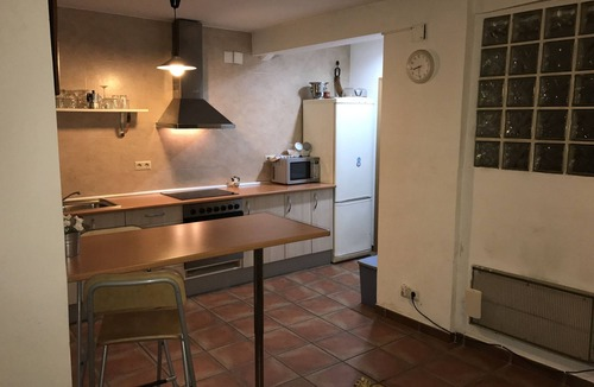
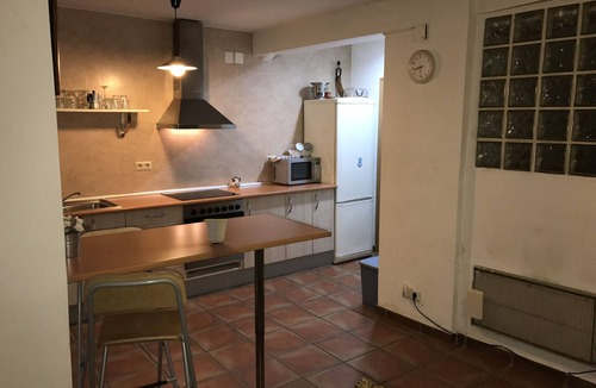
+ cup [203,218,229,244]
